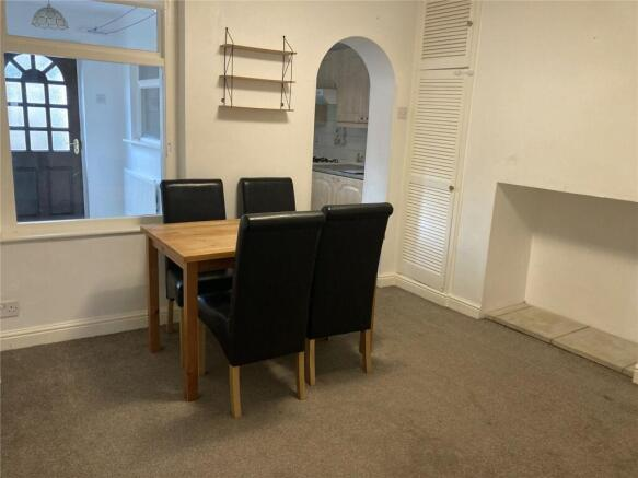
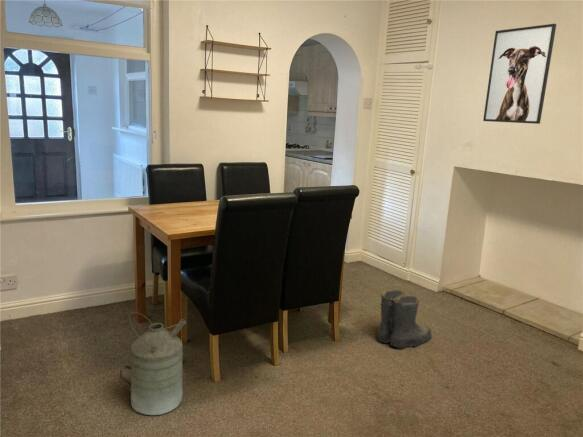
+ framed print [482,23,557,125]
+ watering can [119,311,187,417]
+ boots [376,289,433,349]
